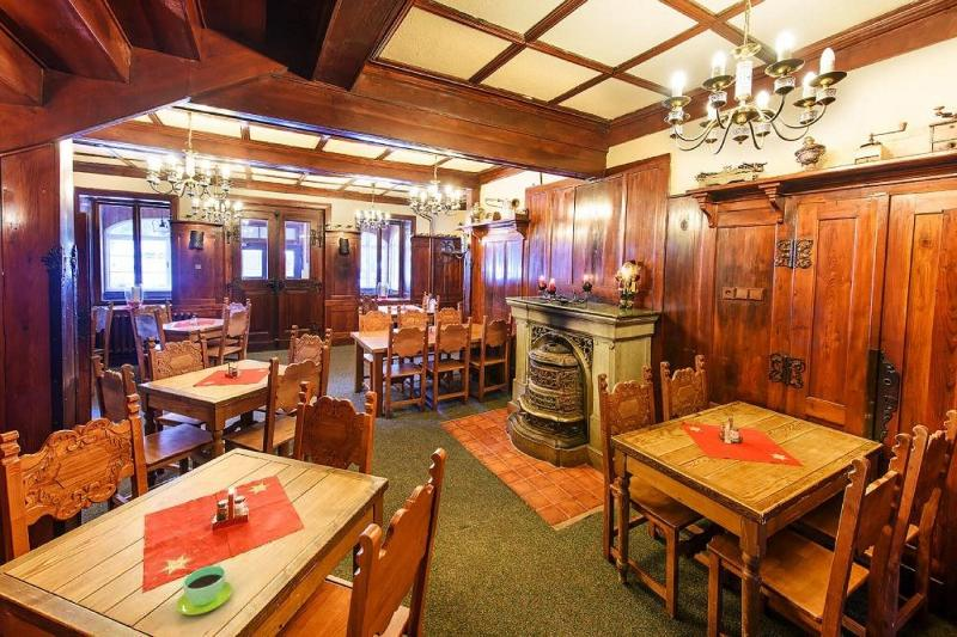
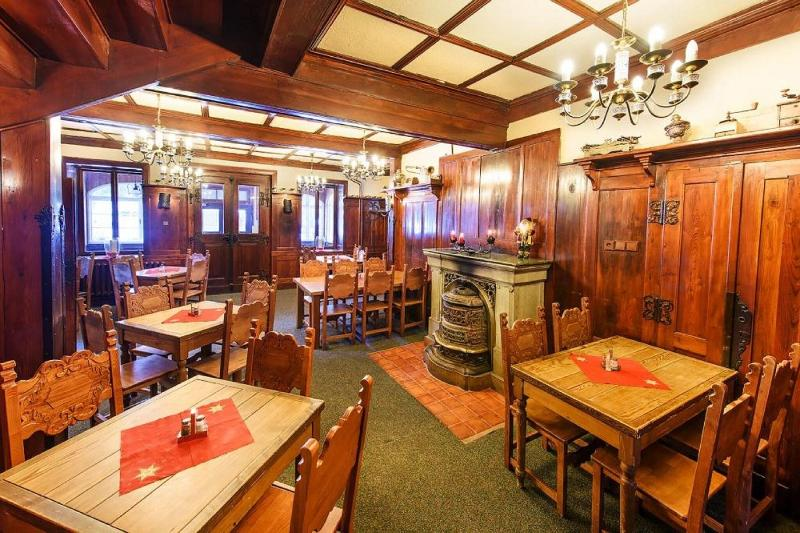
- cup [175,563,233,615]
